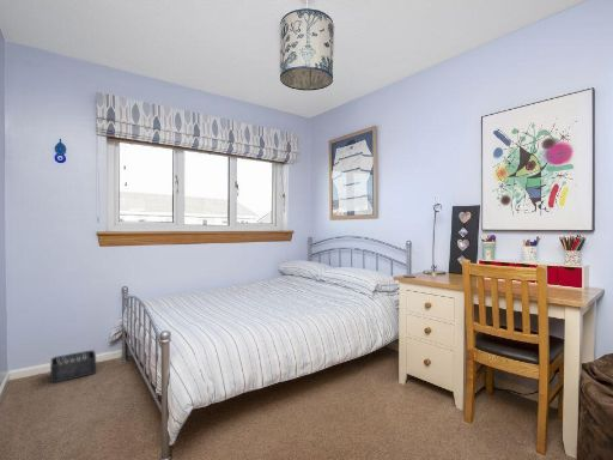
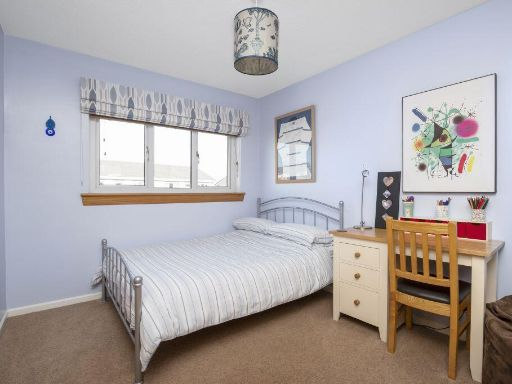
- storage bin [49,350,97,383]
